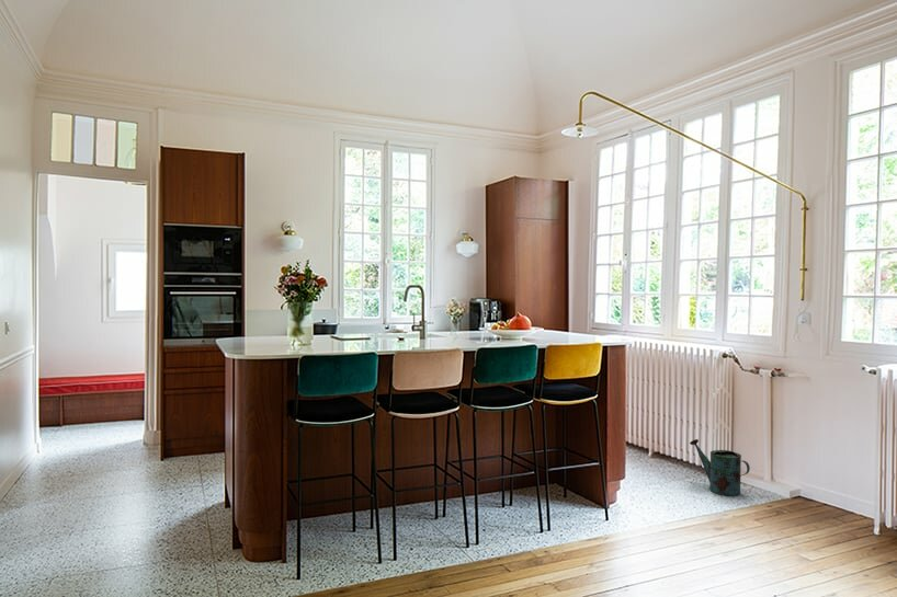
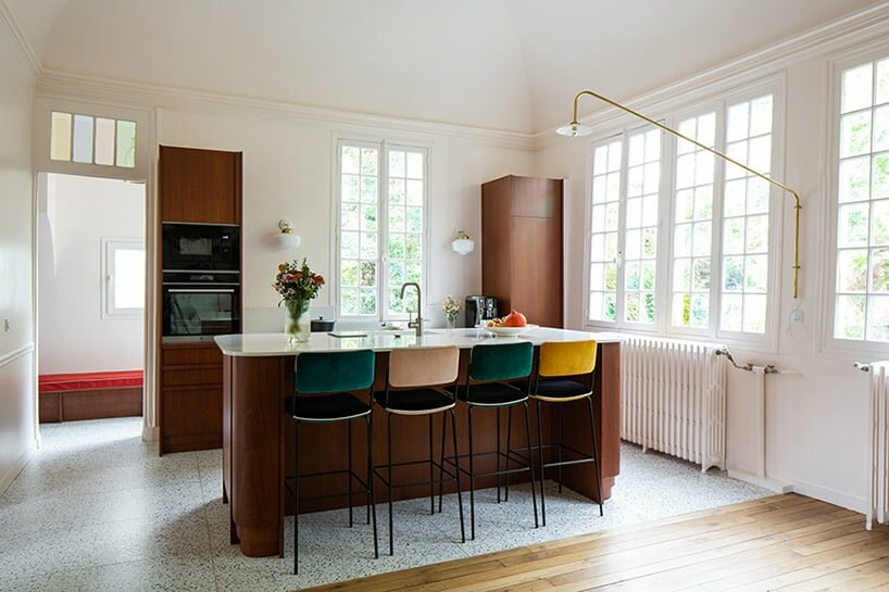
- watering can [689,438,751,497]
